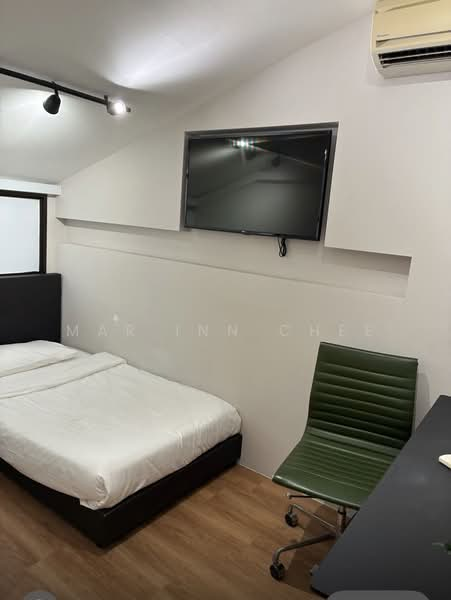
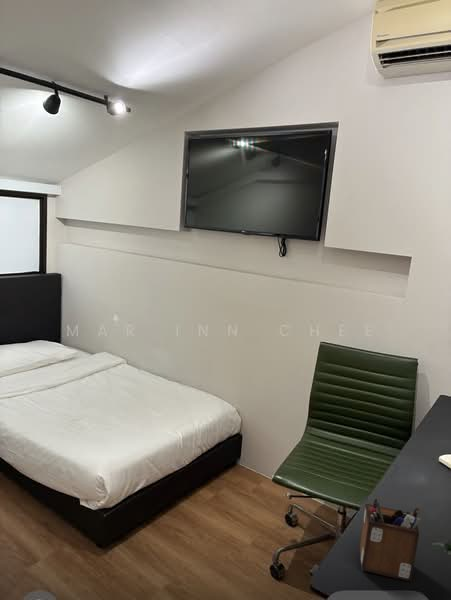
+ desk organizer [359,498,421,582]
